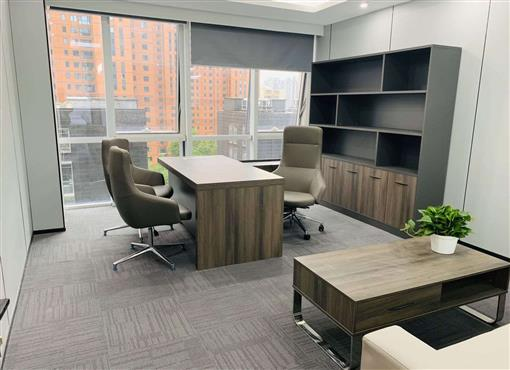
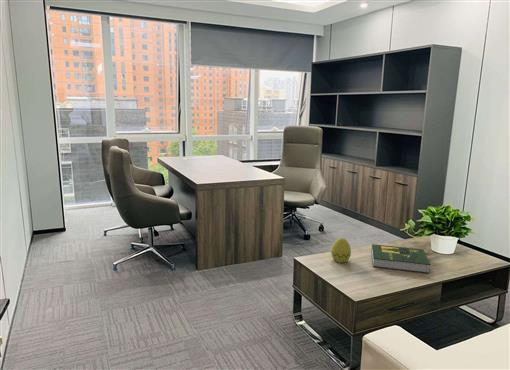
+ book [371,243,431,274]
+ decorative egg [330,237,352,264]
